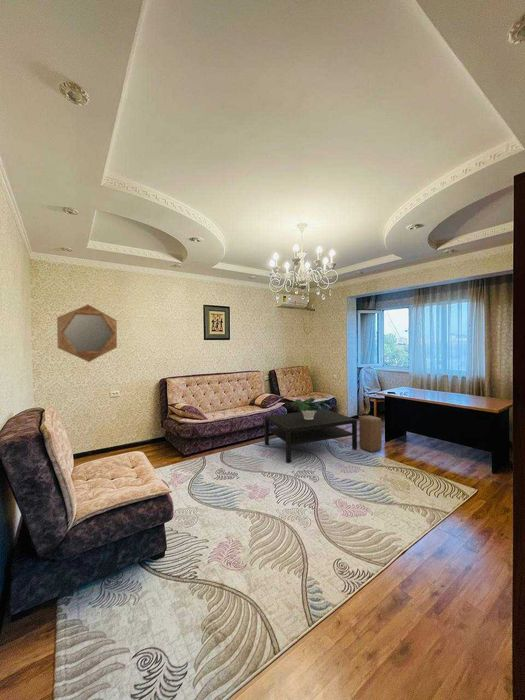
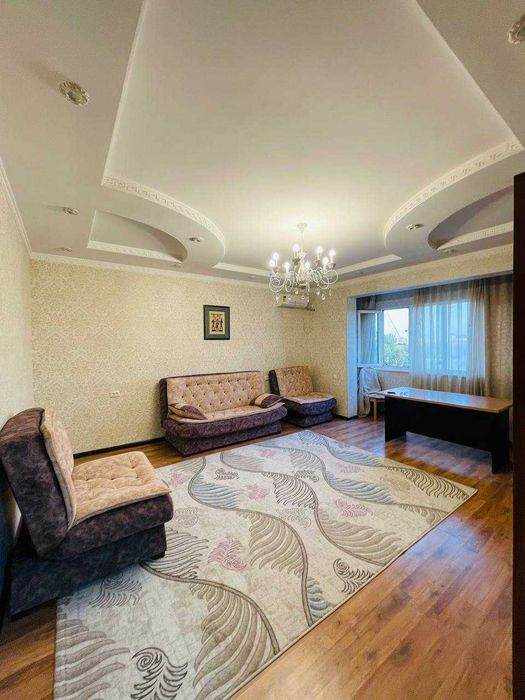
- coffee table [264,408,358,464]
- home mirror [56,304,118,363]
- potted plant [291,397,331,420]
- stool [358,414,383,453]
